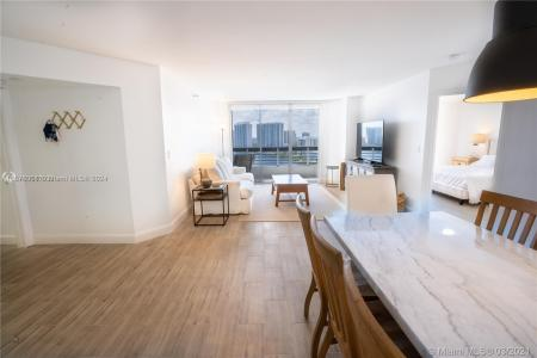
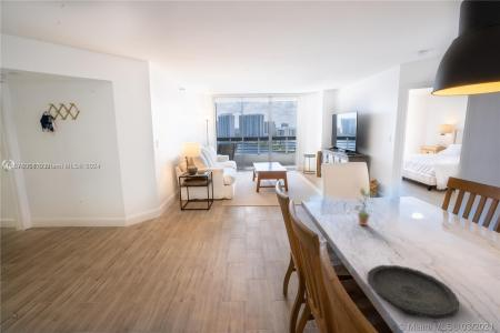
+ plate [367,264,460,320]
+ potted plant [342,186,381,226]
